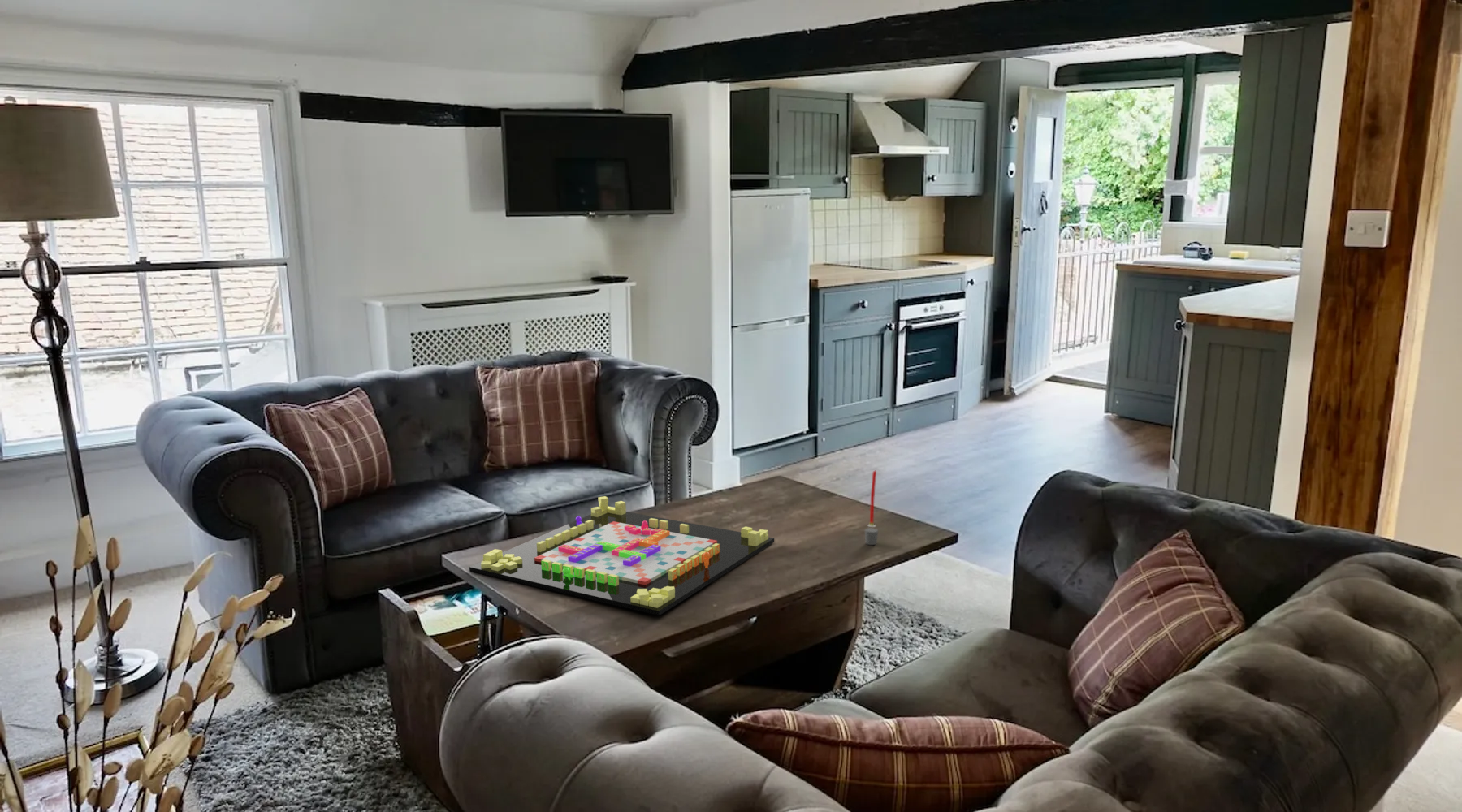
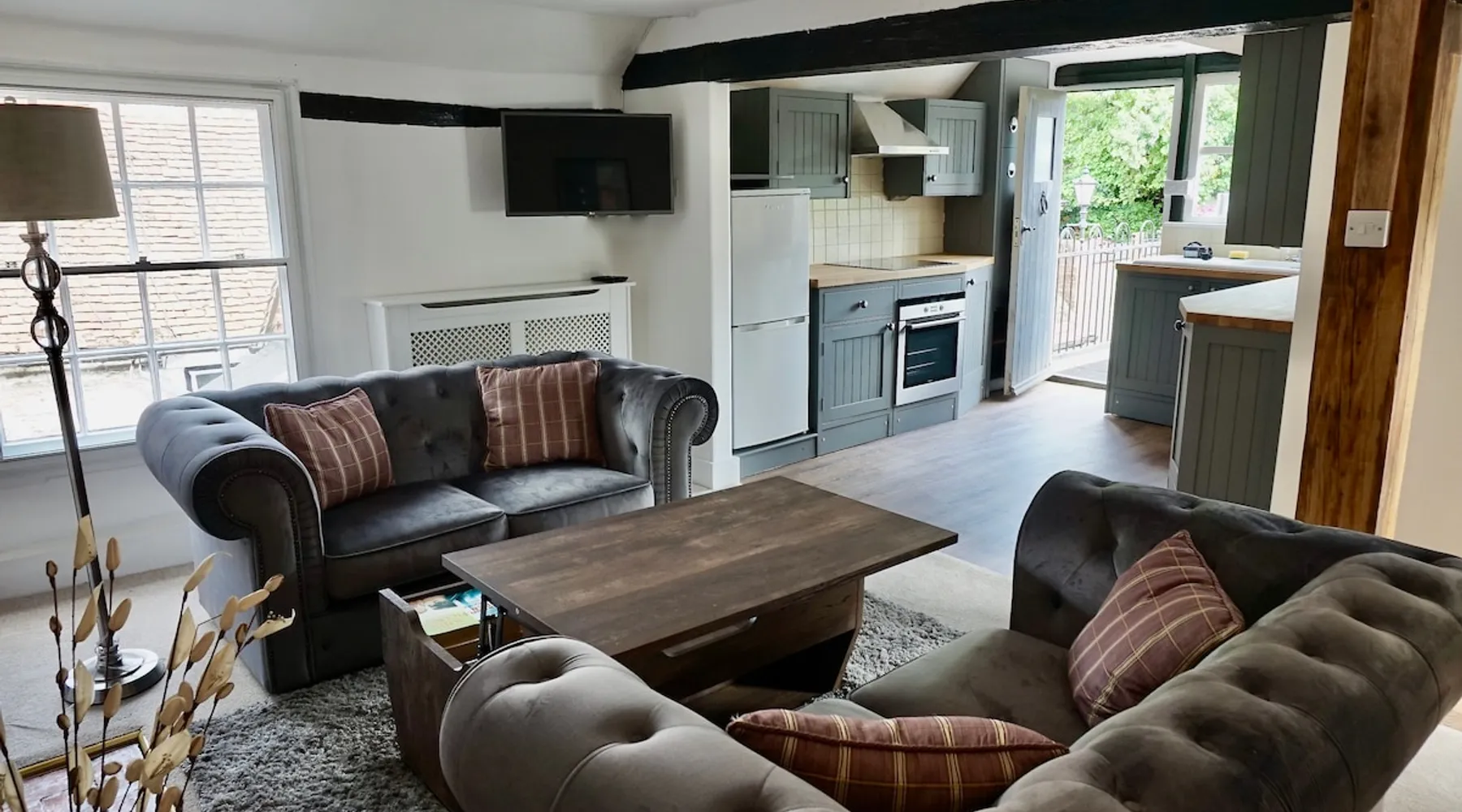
- candle [864,469,879,546]
- gameboard [469,495,775,616]
